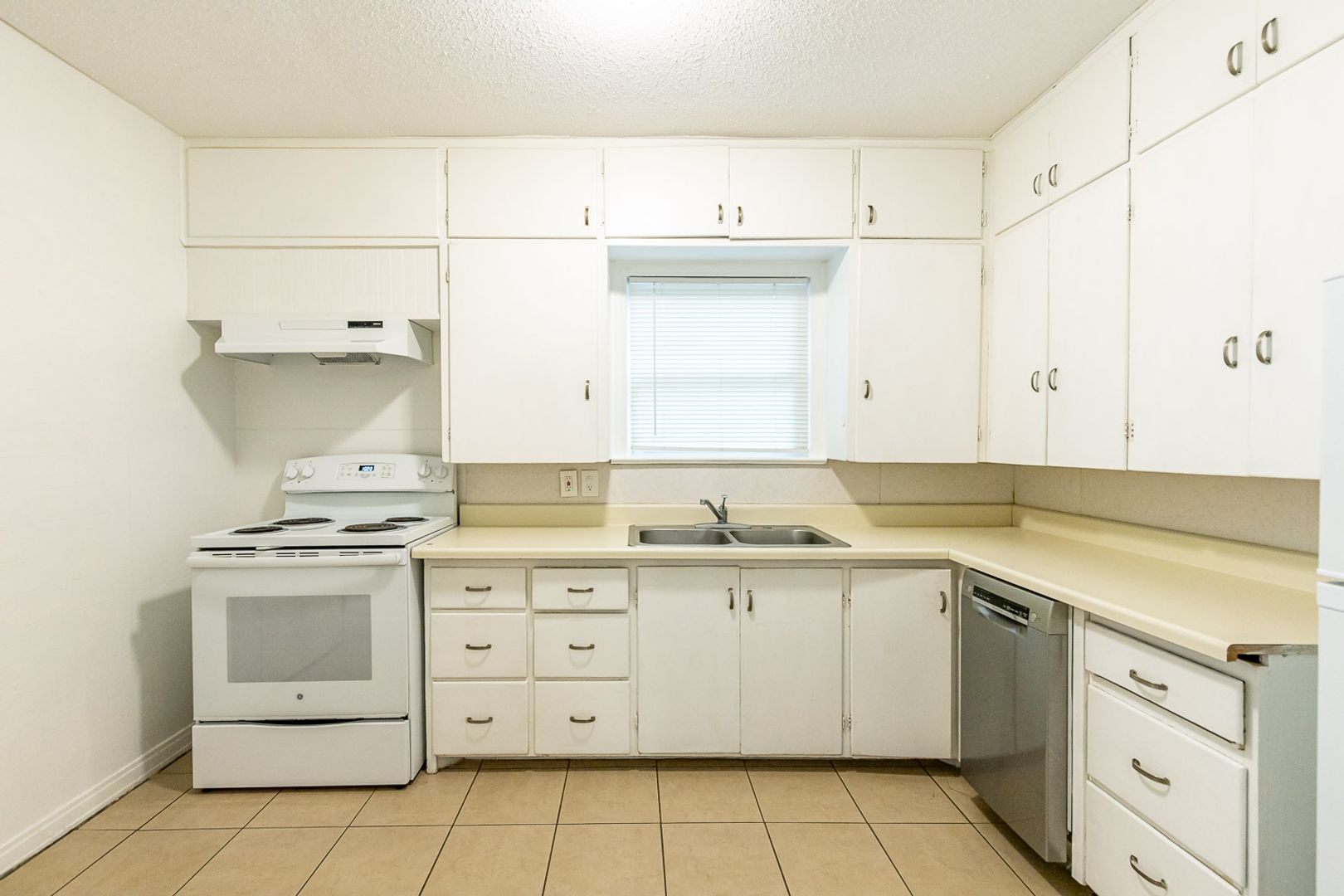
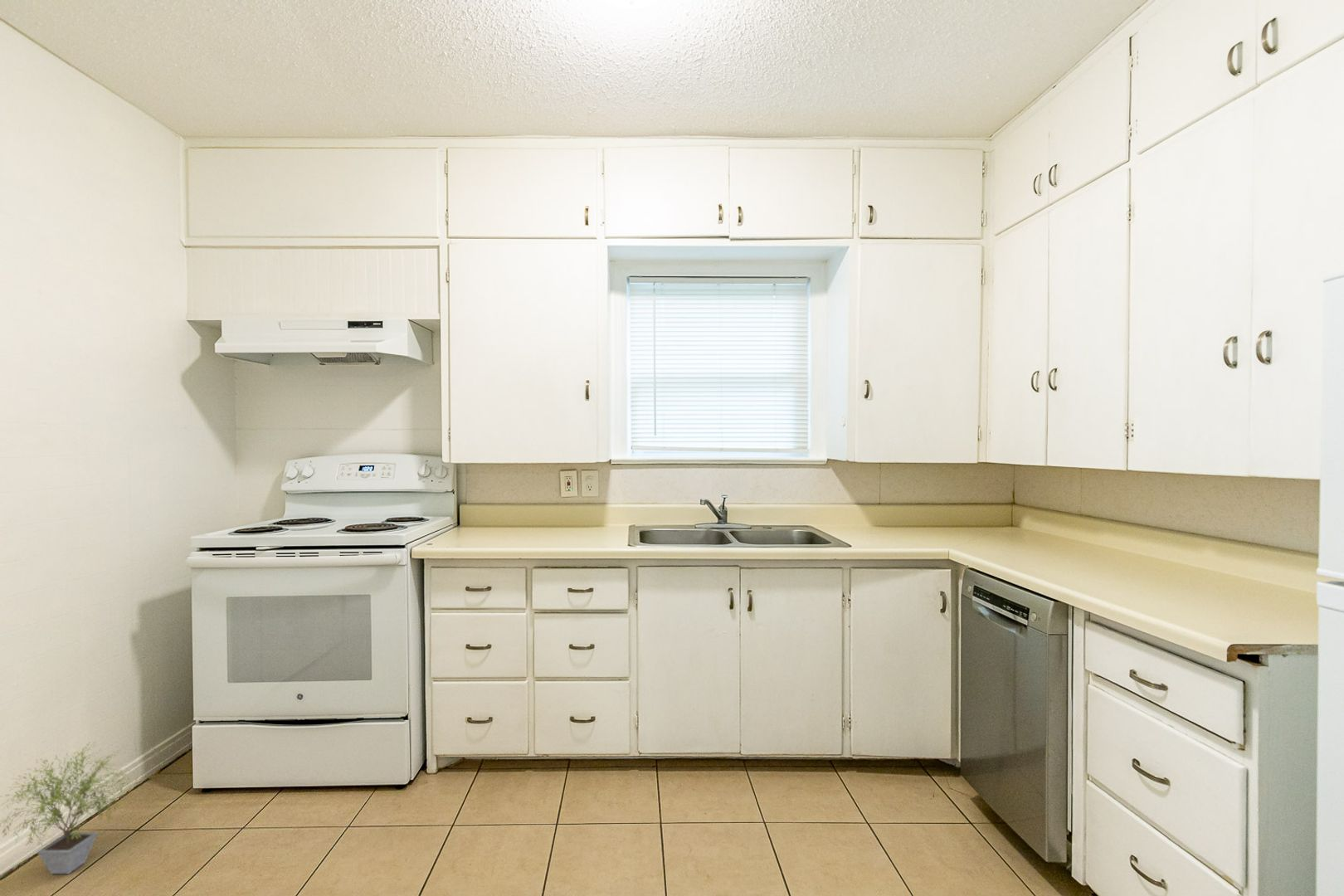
+ potted plant [0,741,135,874]
